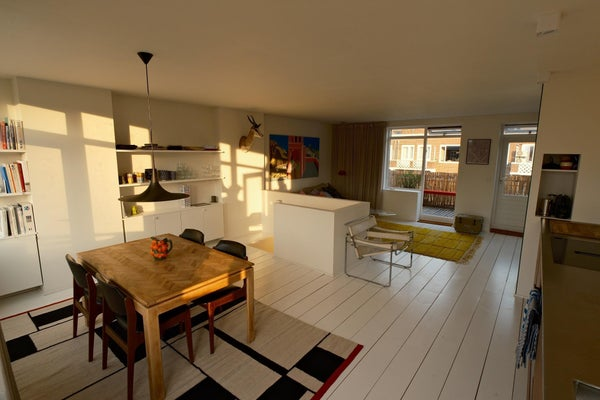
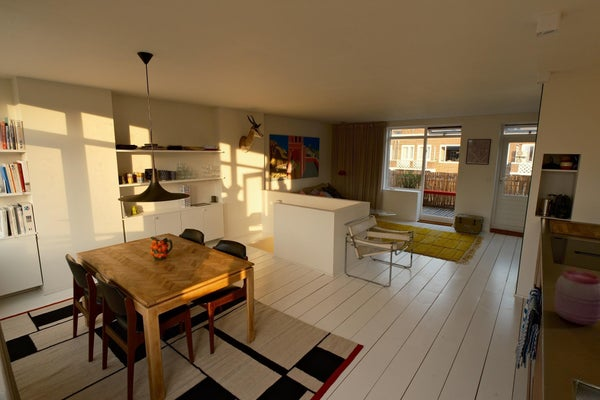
+ jar [553,269,600,326]
